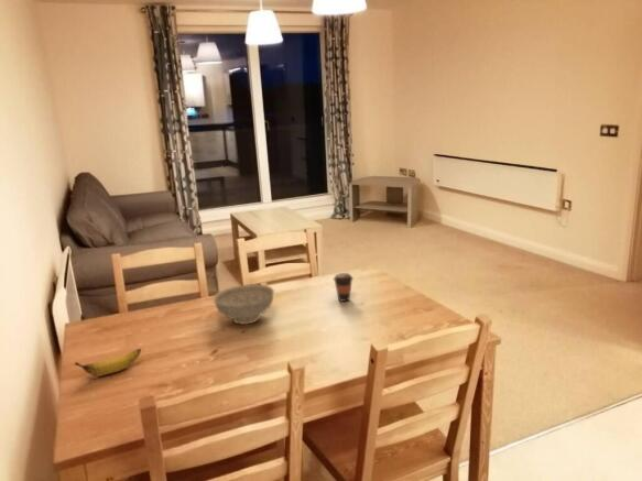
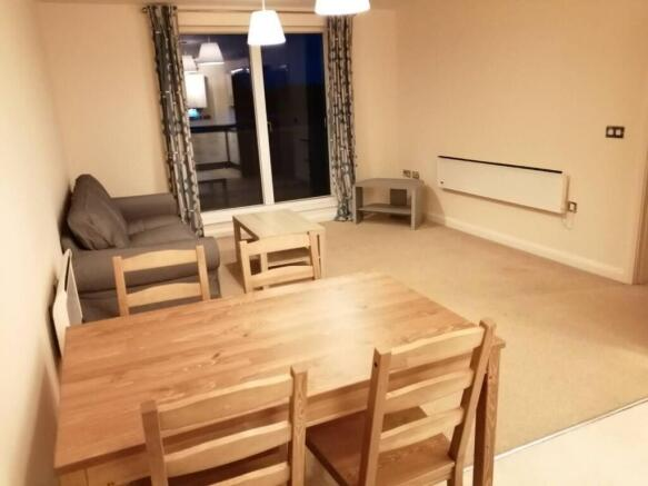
- banana [74,348,142,376]
- decorative bowl [211,283,275,326]
- coffee cup [333,272,355,303]
